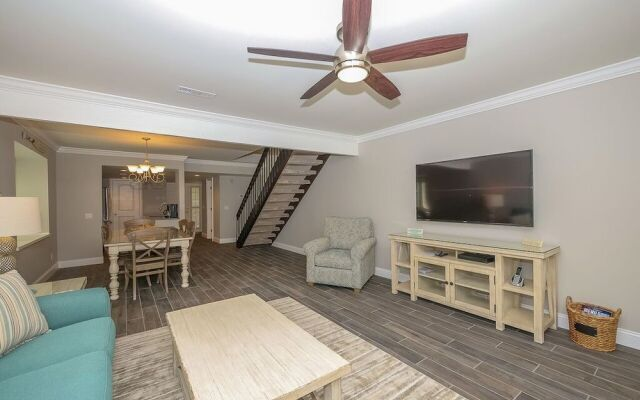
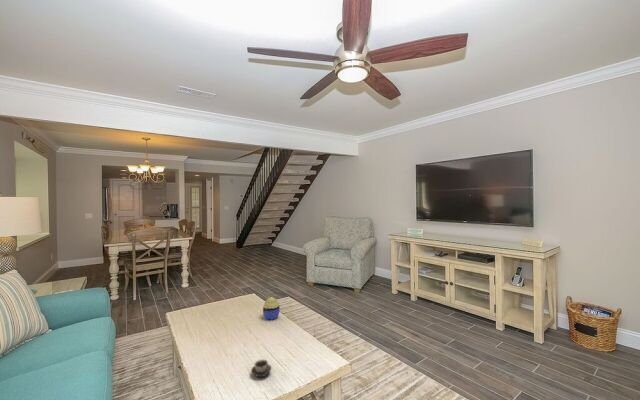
+ decorative egg [262,296,281,321]
+ cup [250,358,272,378]
